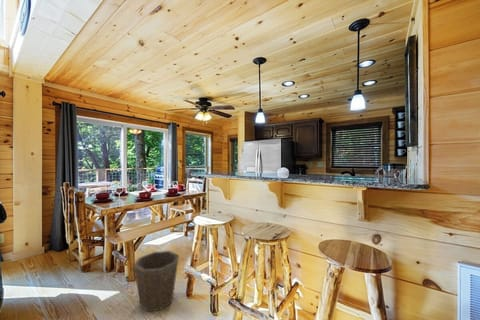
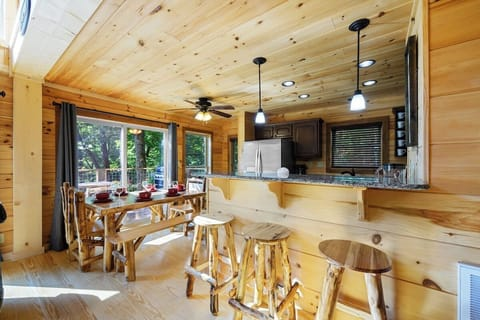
- waste bin [133,250,180,312]
